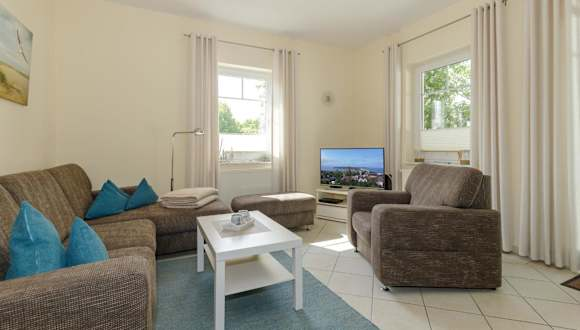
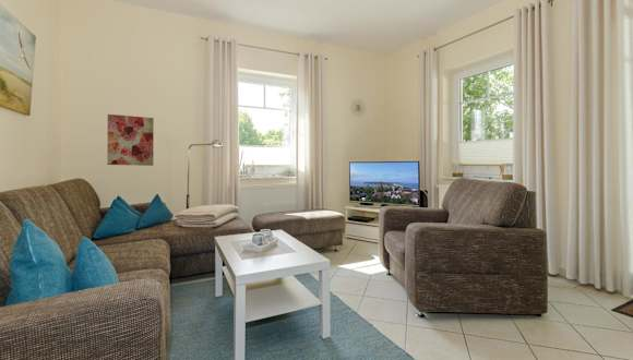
+ wall art [106,113,155,167]
